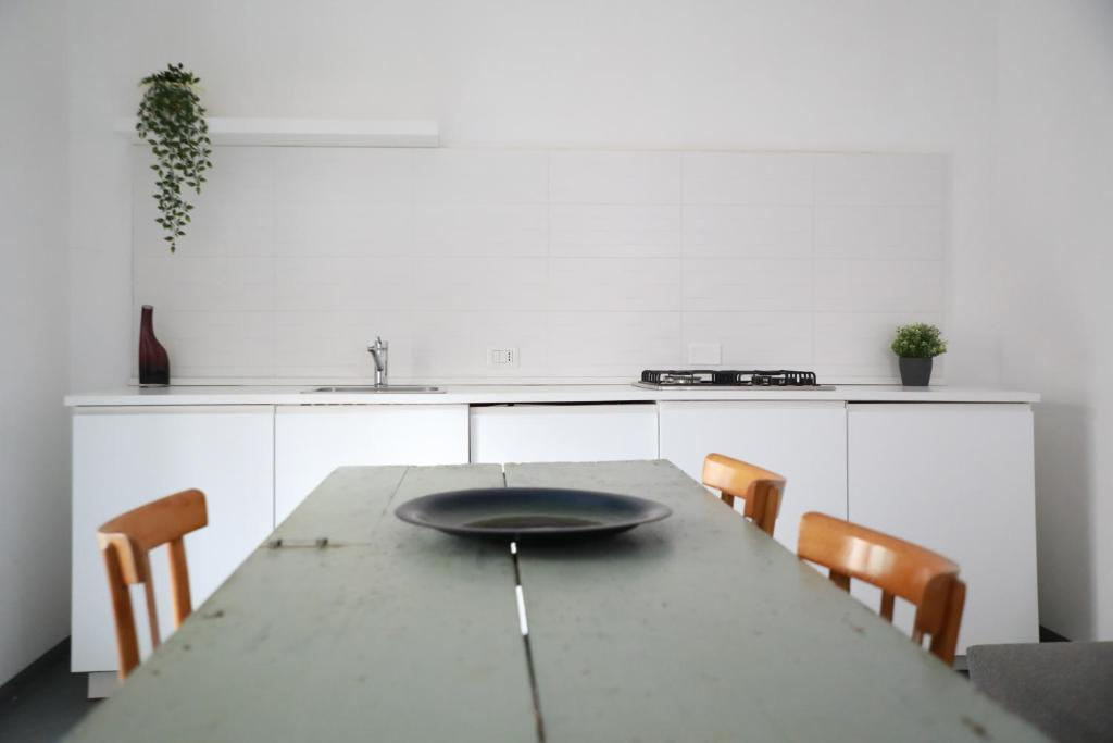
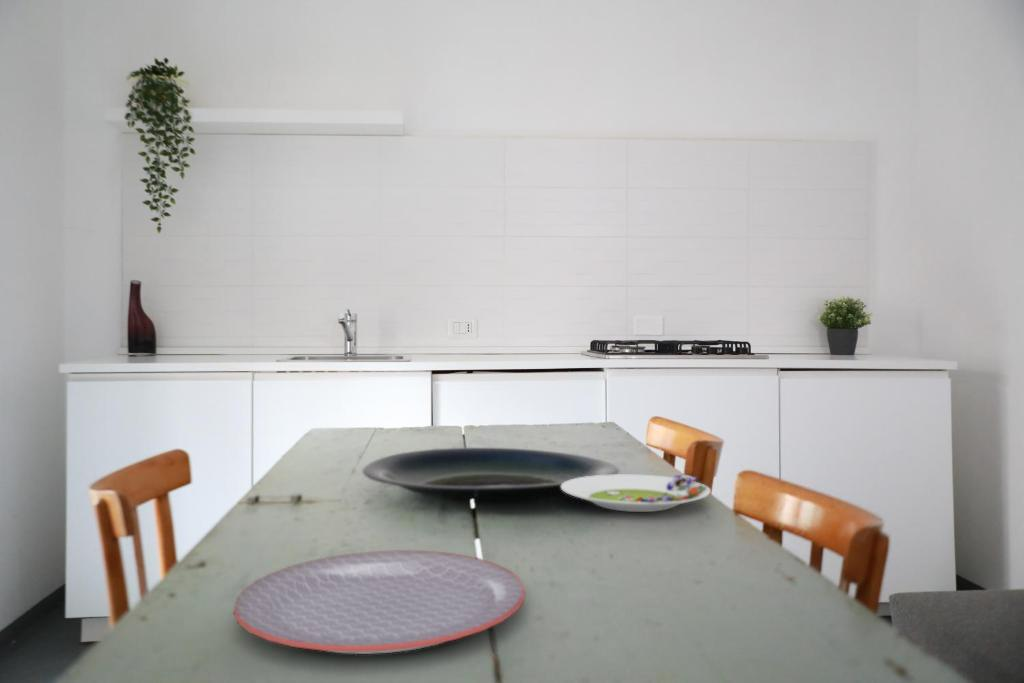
+ plate [232,549,527,655]
+ salad plate [560,473,712,513]
